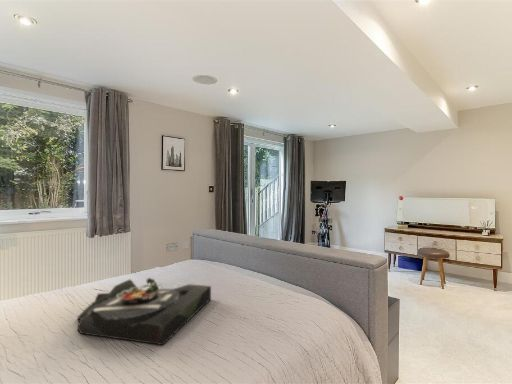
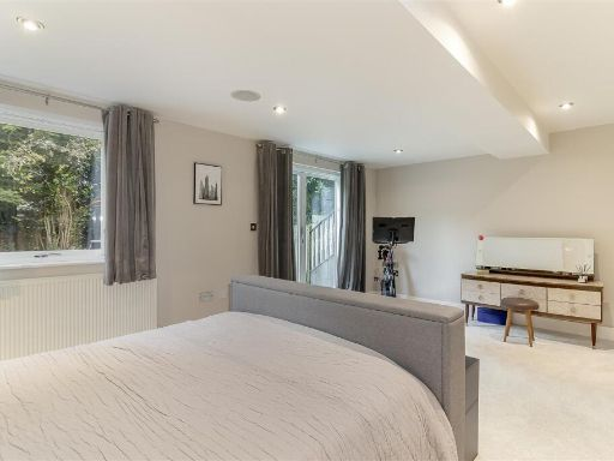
- serving tray [76,277,212,346]
